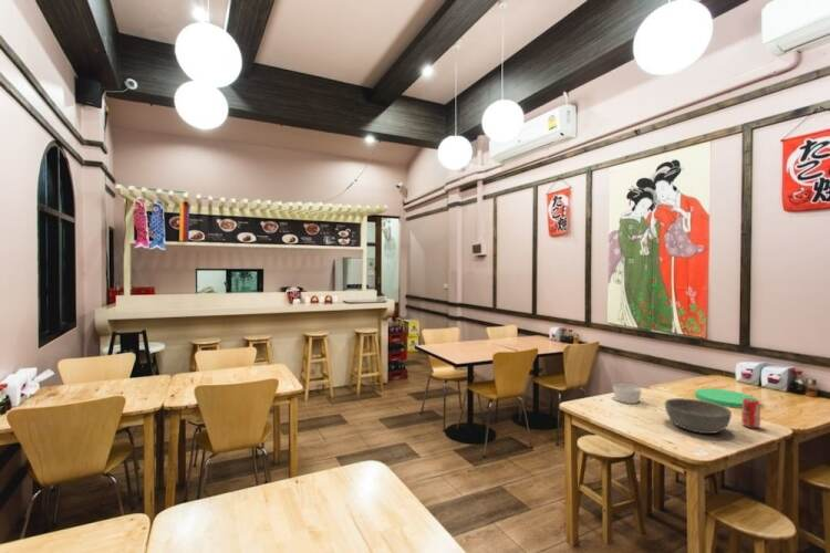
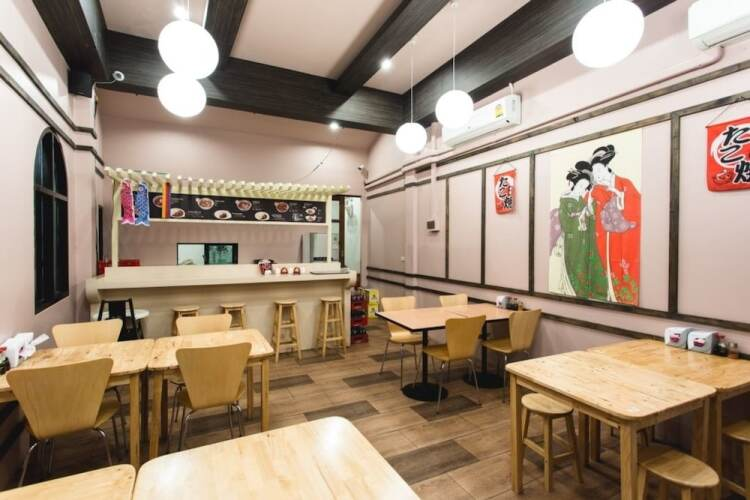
- ramekin [612,384,642,405]
- beverage can [740,398,761,429]
- plate [694,387,758,409]
- bowl [664,397,733,435]
